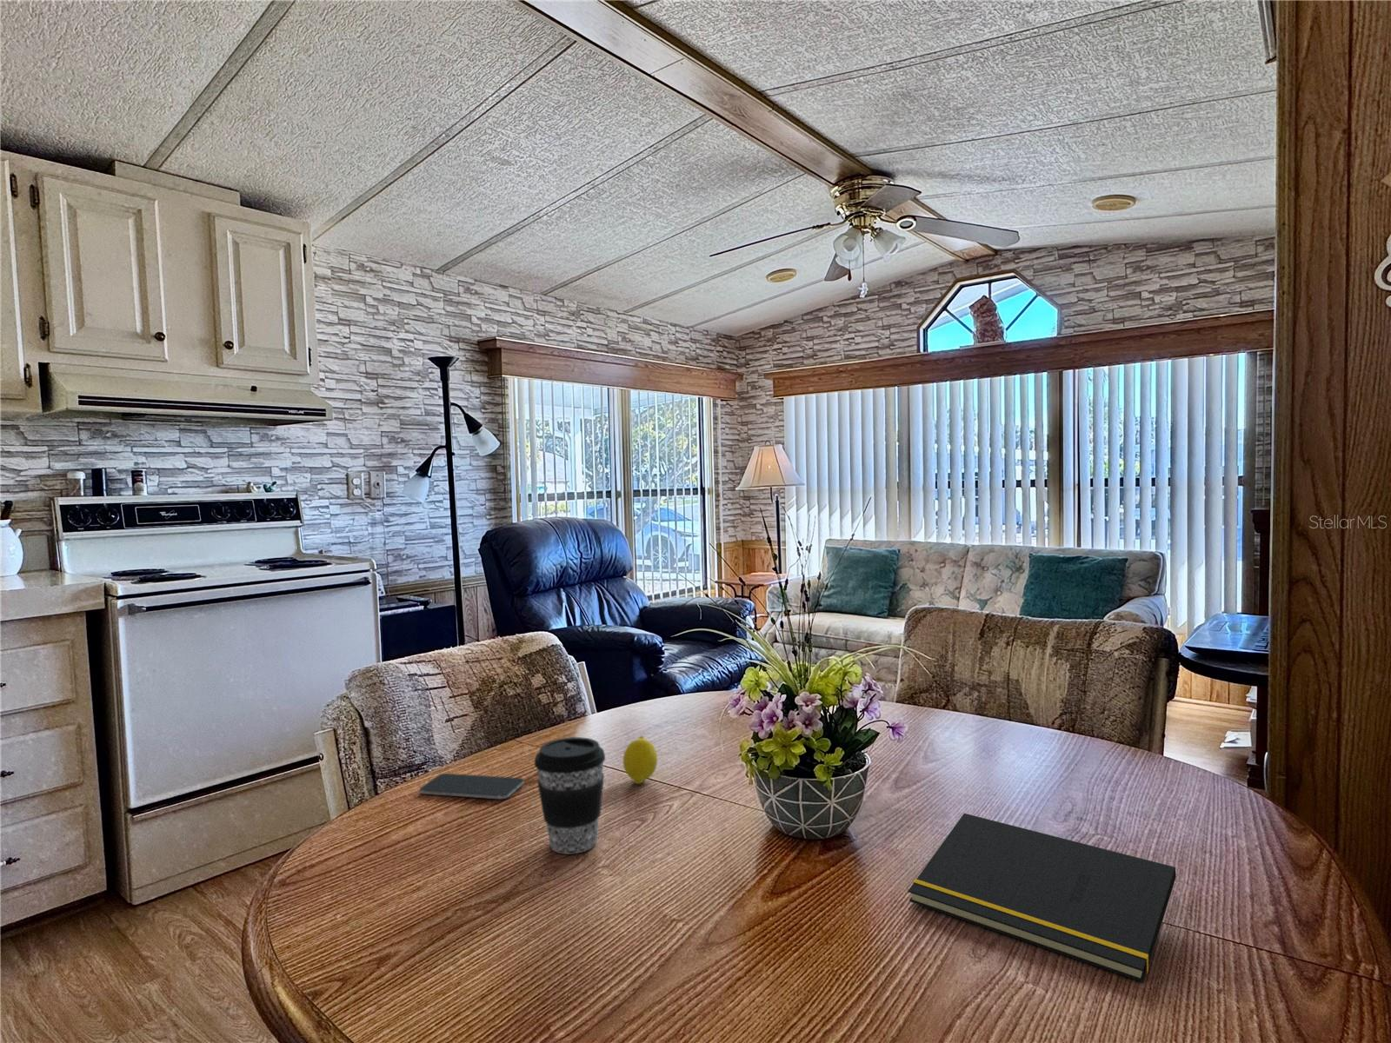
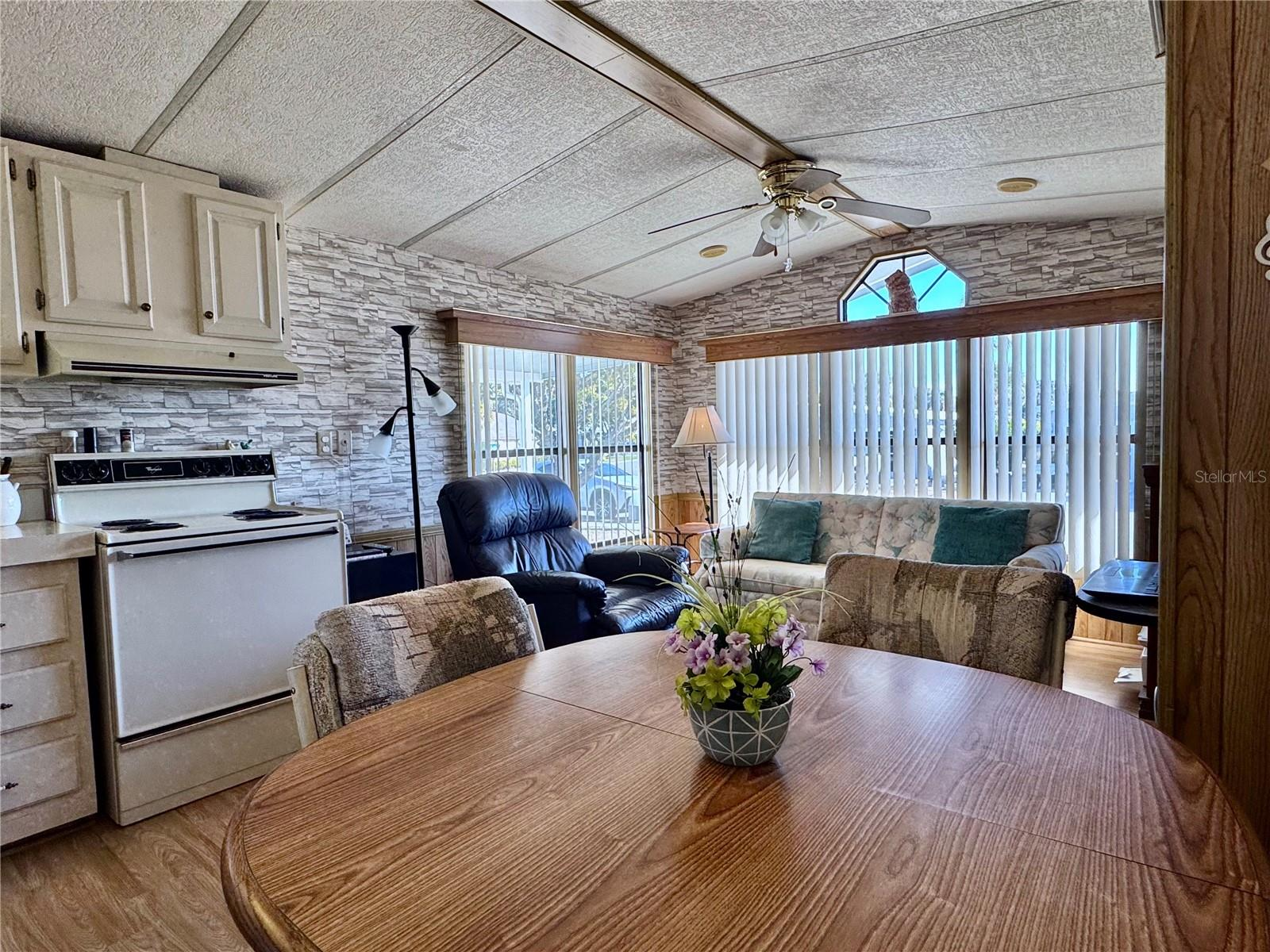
- coffee cup [533,736,606,855]
- smartphone [419,772,525,800]
- notepad [908,813,1177,983]
- fruit [622,734,658,784]
